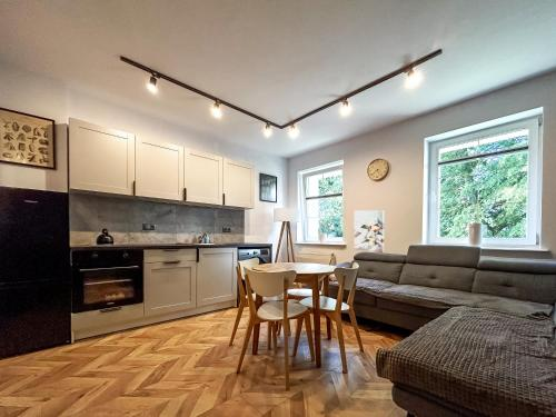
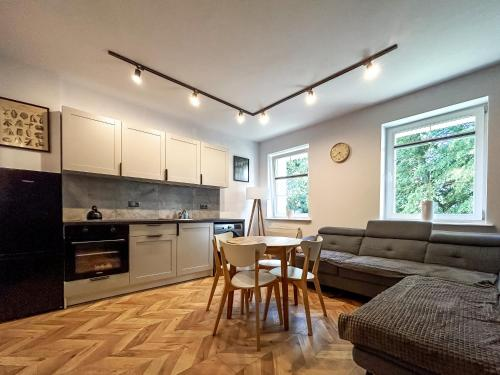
- wall art [354,209,385,254]
